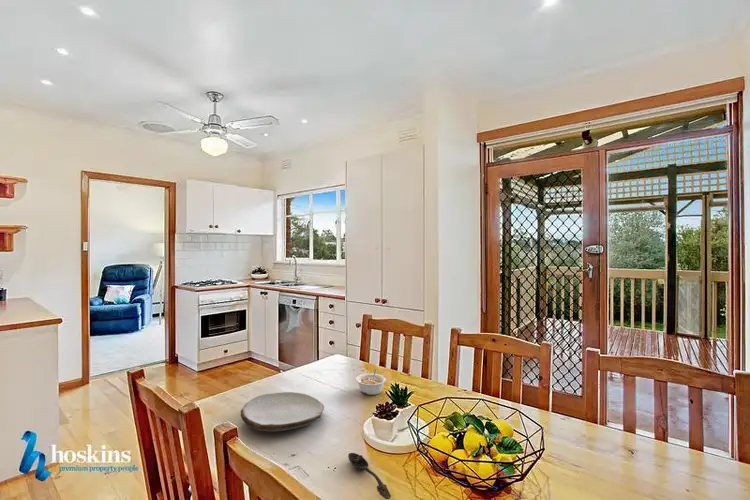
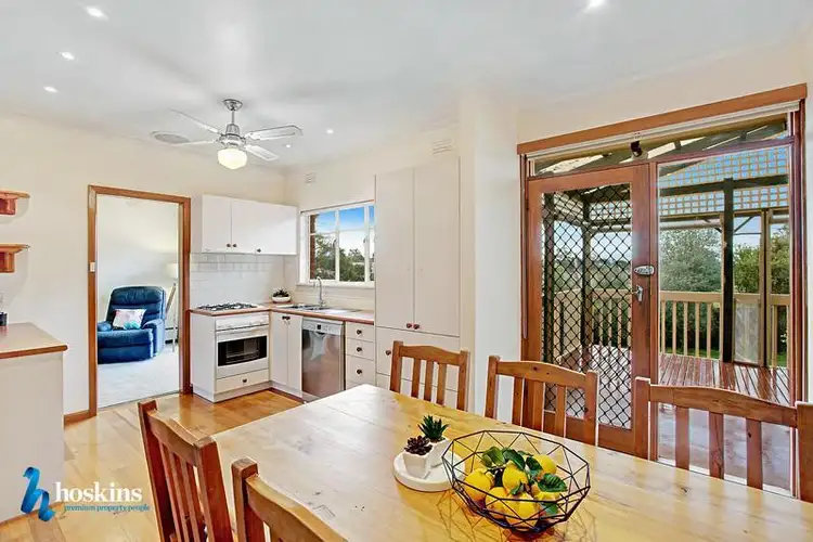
- spoon [347,452,392,500]
- plate [240,391,325,432]
- legume [355,368,387,396]
